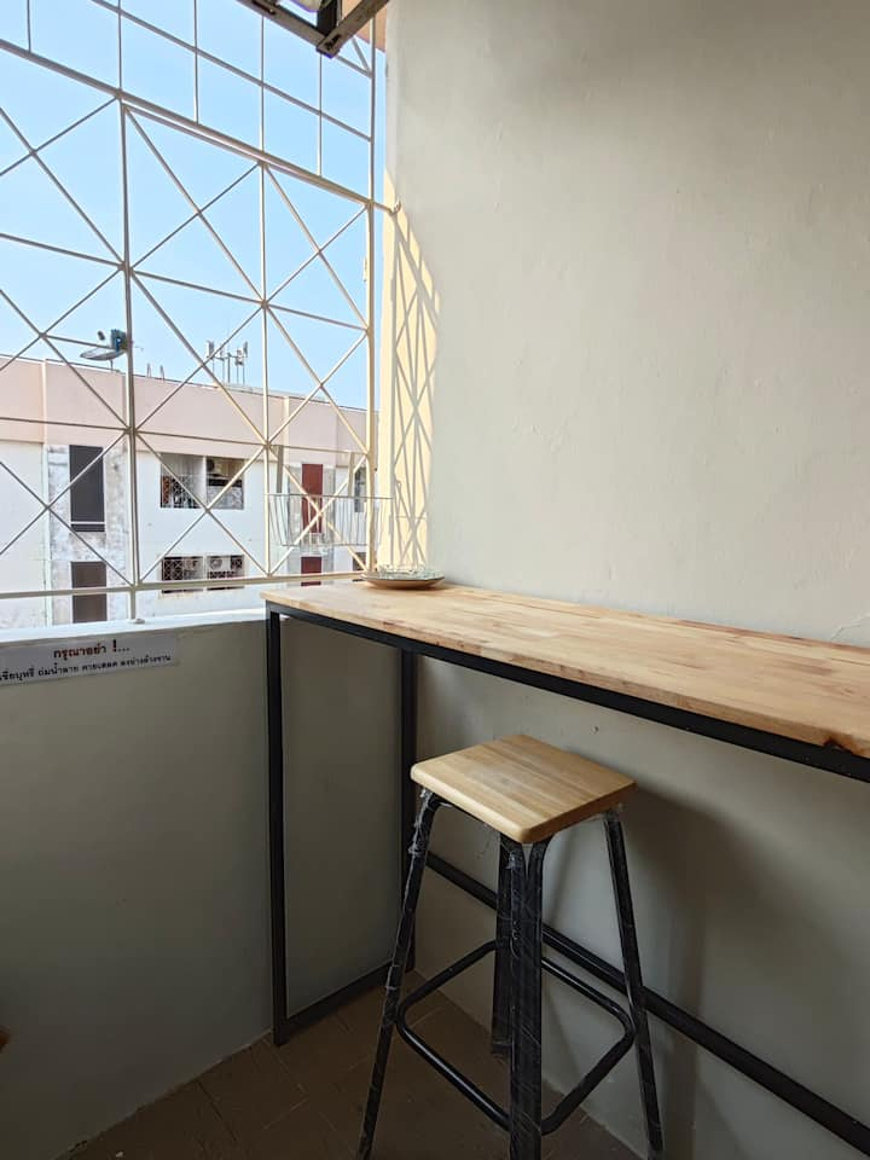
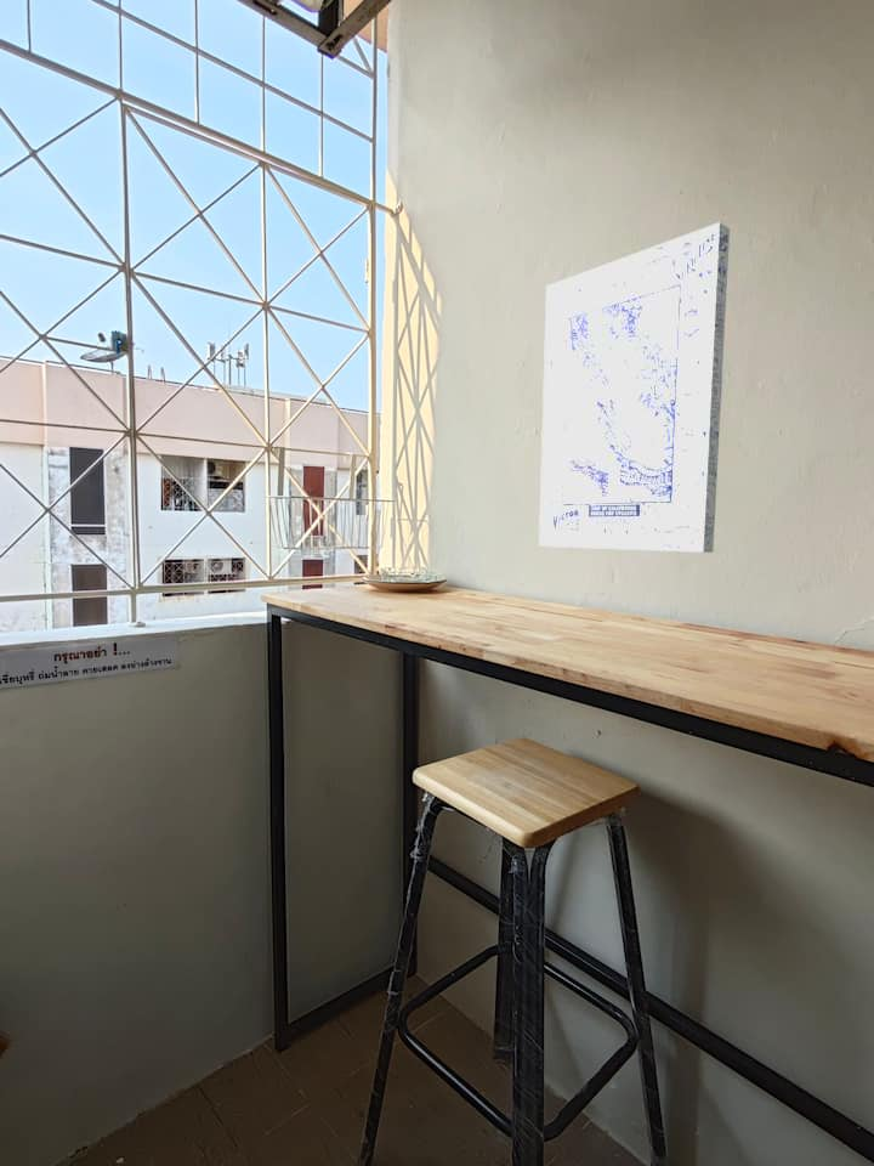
+ wall art [538,221,731,554]
